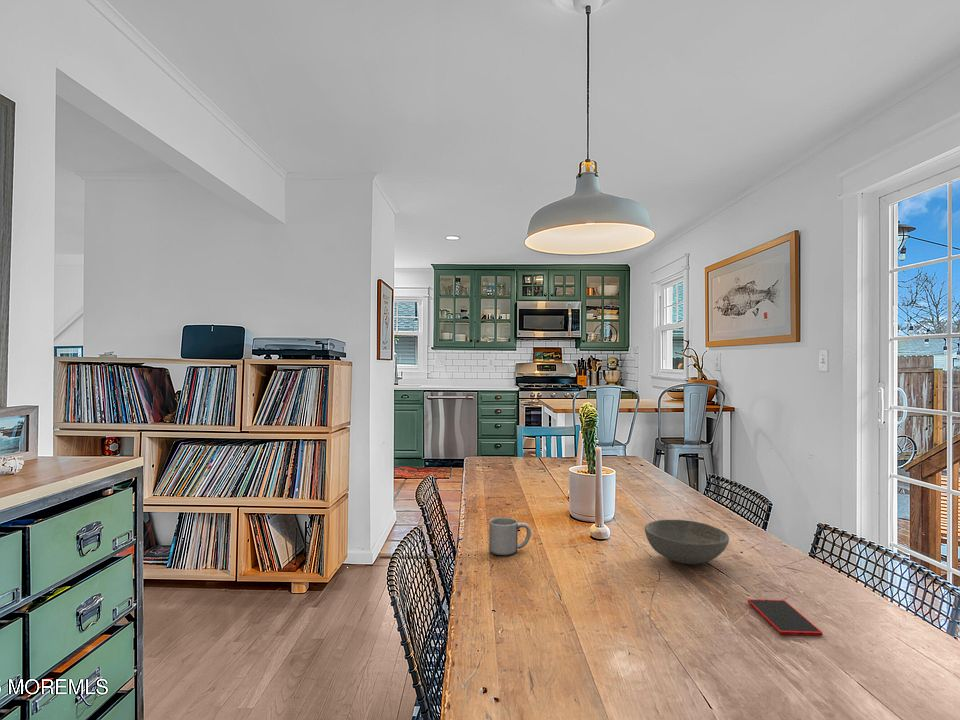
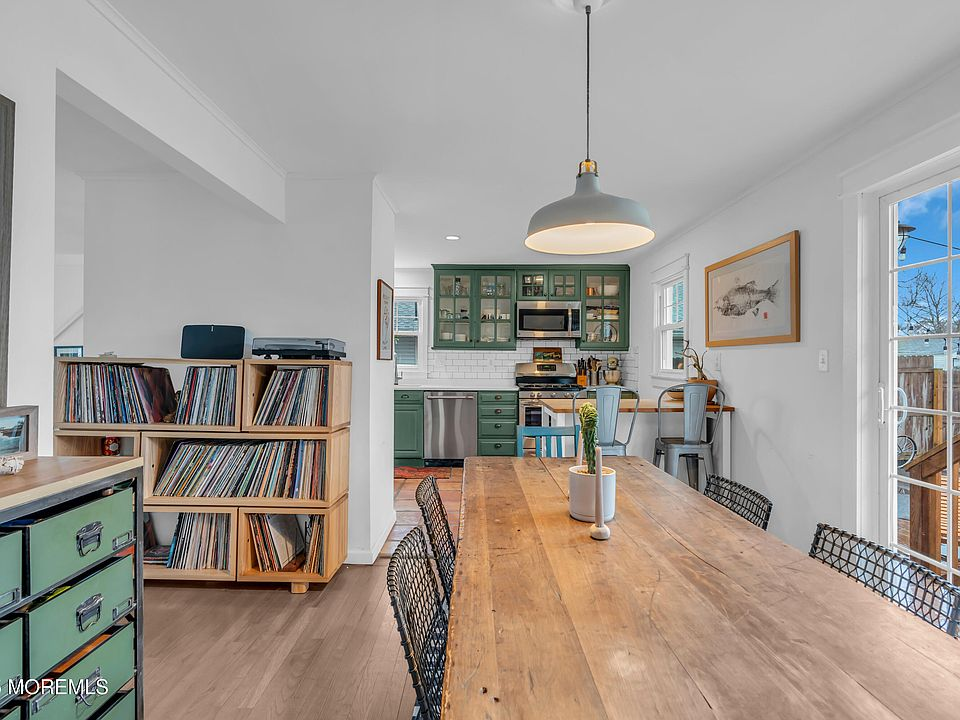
- smartphone [747,598,823,636]
- mug [488,516,532,557]
- bowl [644,519,730,565]
